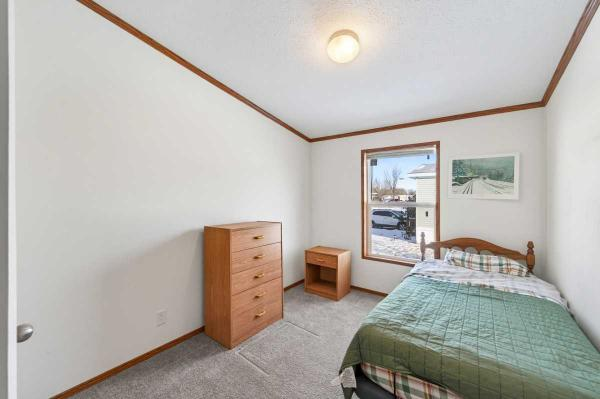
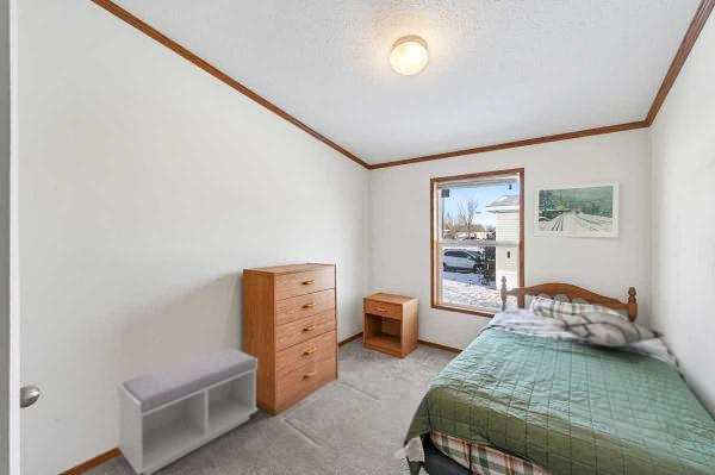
+ bench [117,346,259,475]
+ decorative pillow [548,310,666,348]
